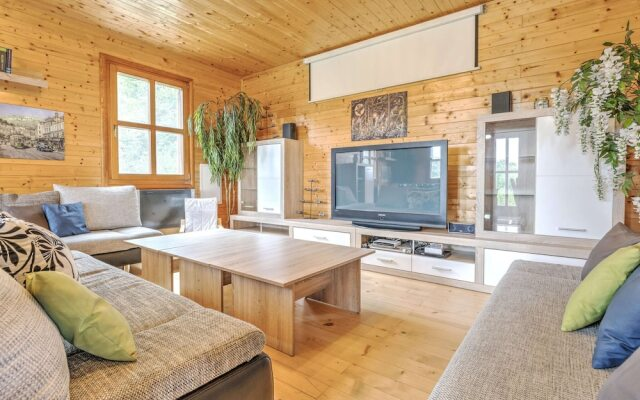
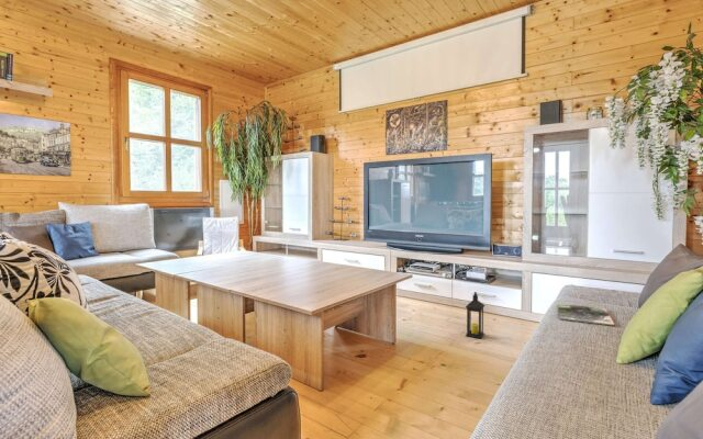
+ magazine [557,303,616,327]
+ lantern [465,291,486,339]
